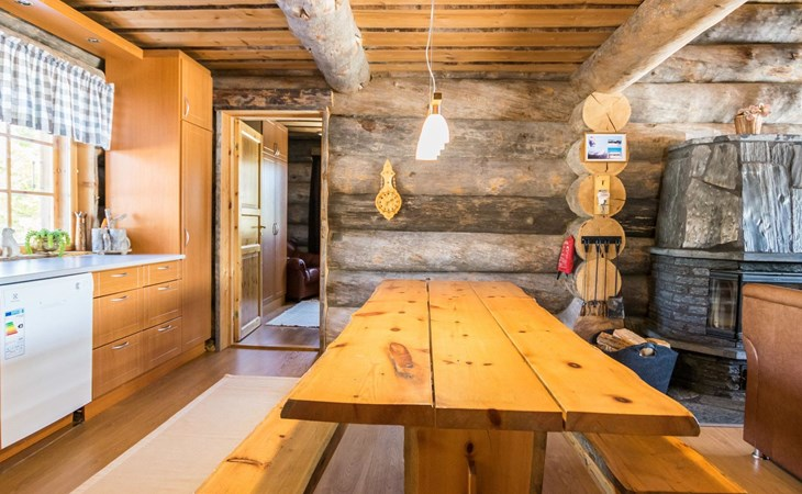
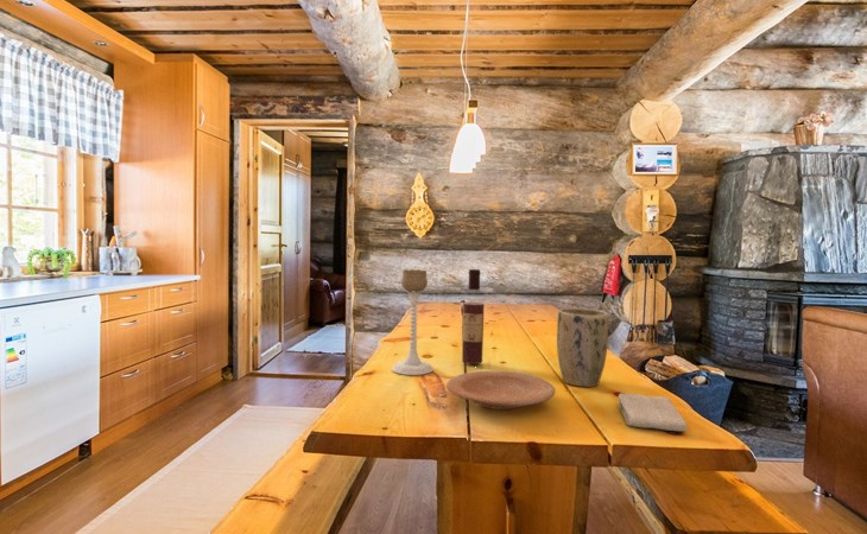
+ plate [445,370,557,411]
+ washcloth [618,392,689,433]
+ plant pot [556,307,609,388]
+ candle holder [391,268,435,376]
+ wine bottle [461,268,486,365]
